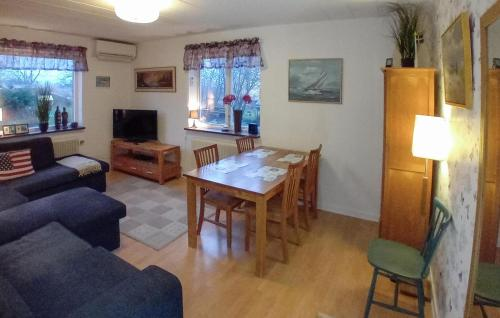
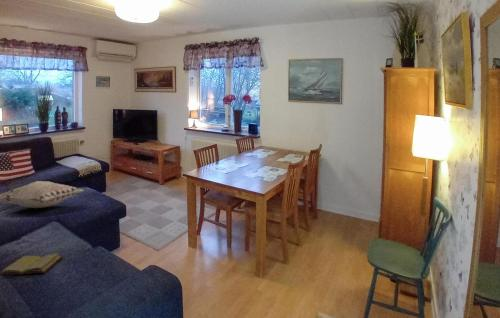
+ diary [0,253,64,276]
+ decorative pillow [0,180,85,209]
